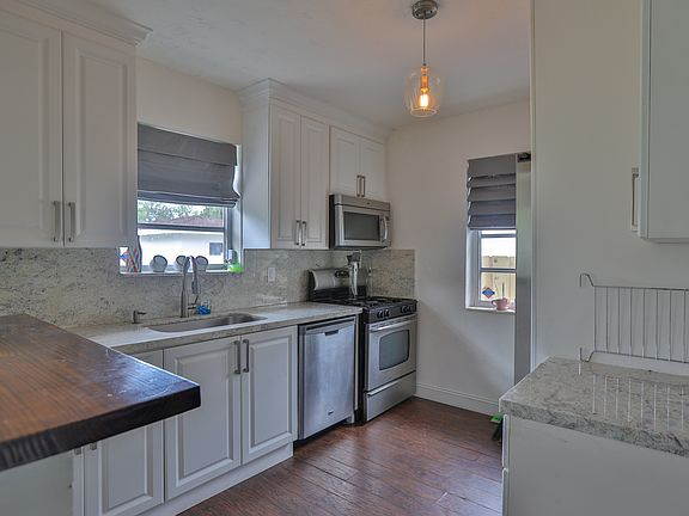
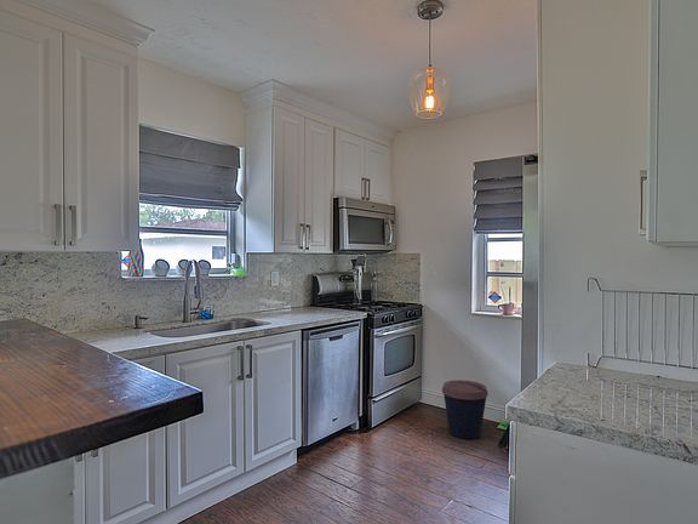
+ coffee cup [441,378,490,440]
